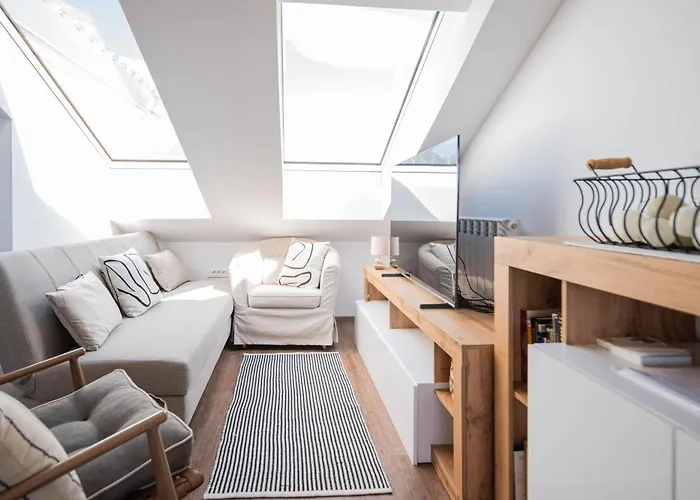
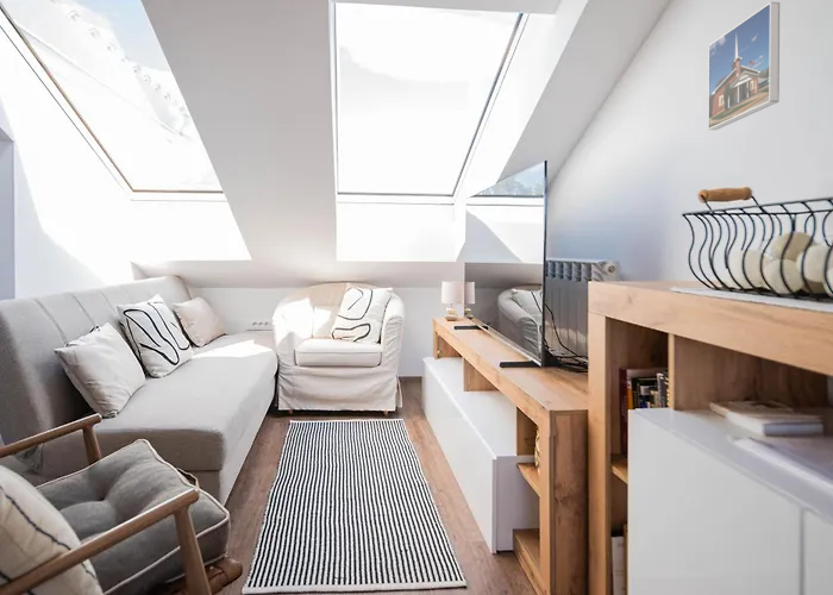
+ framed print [707,1,781,131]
